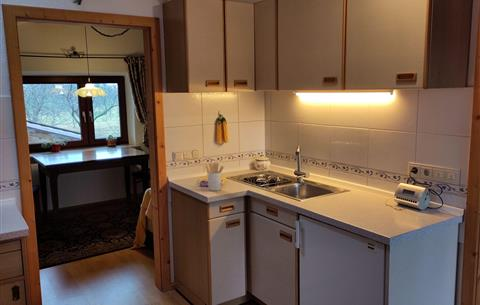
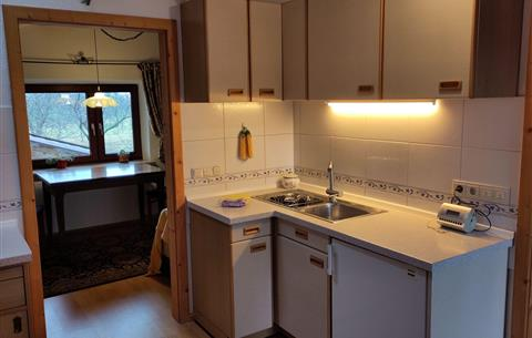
- utensil holder [205,162,225,192]
